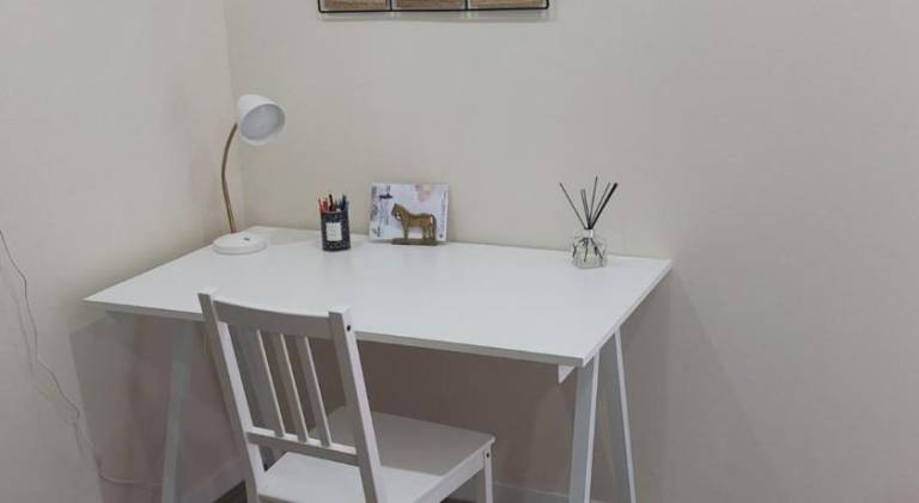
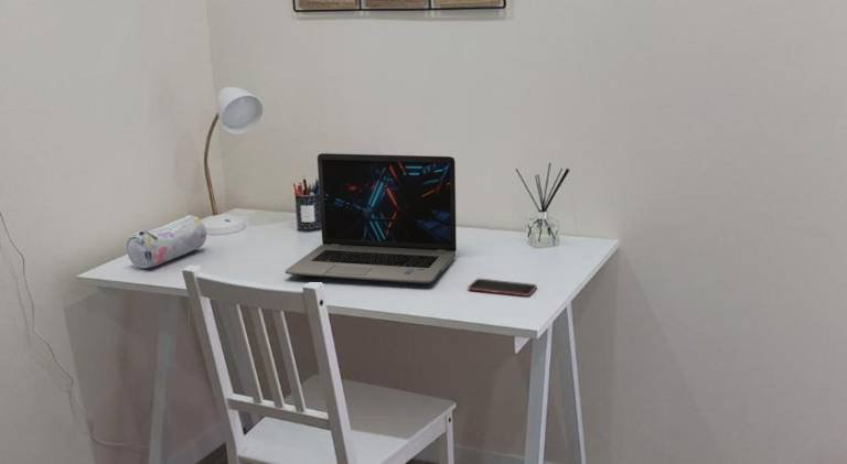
+ pencil case [126,214,207,270]
+ smartphone [467,278,538,298]
+ laptop [285,152,458,285]
